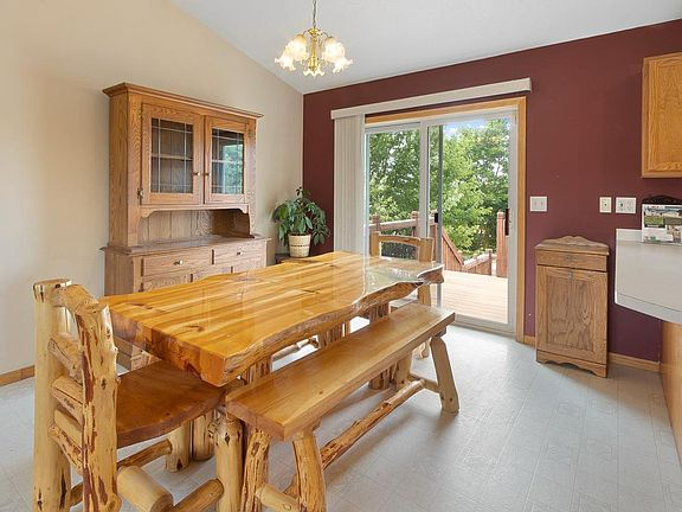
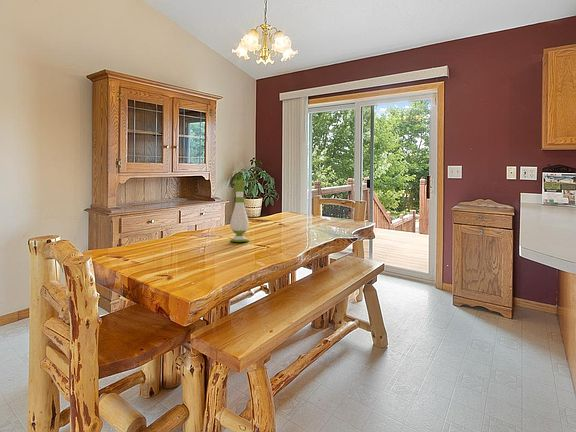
+ vase [229,180,250,243]
